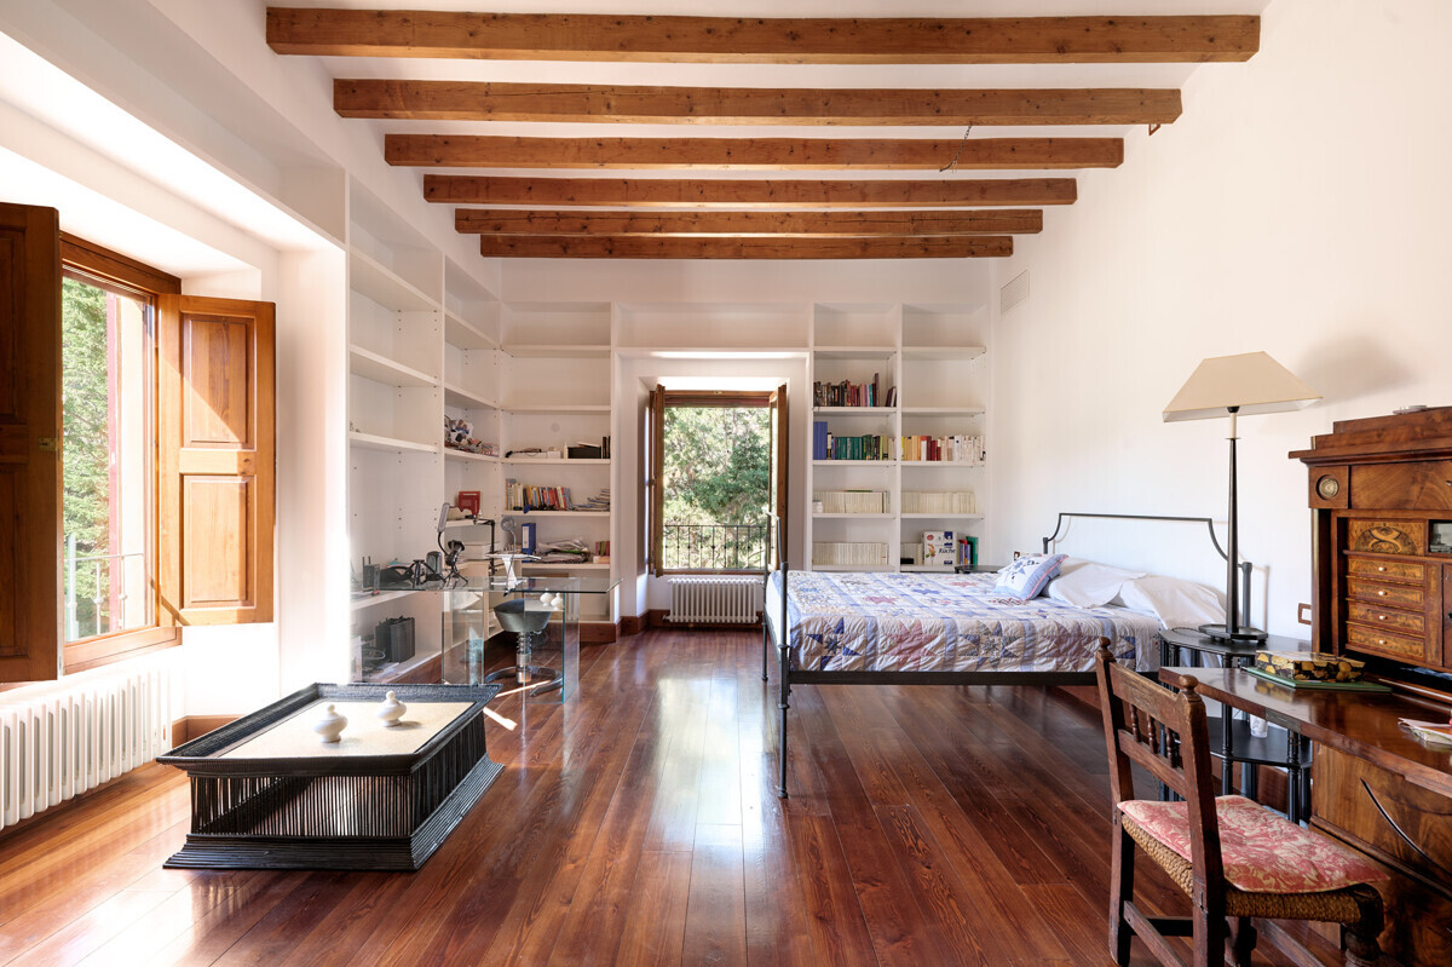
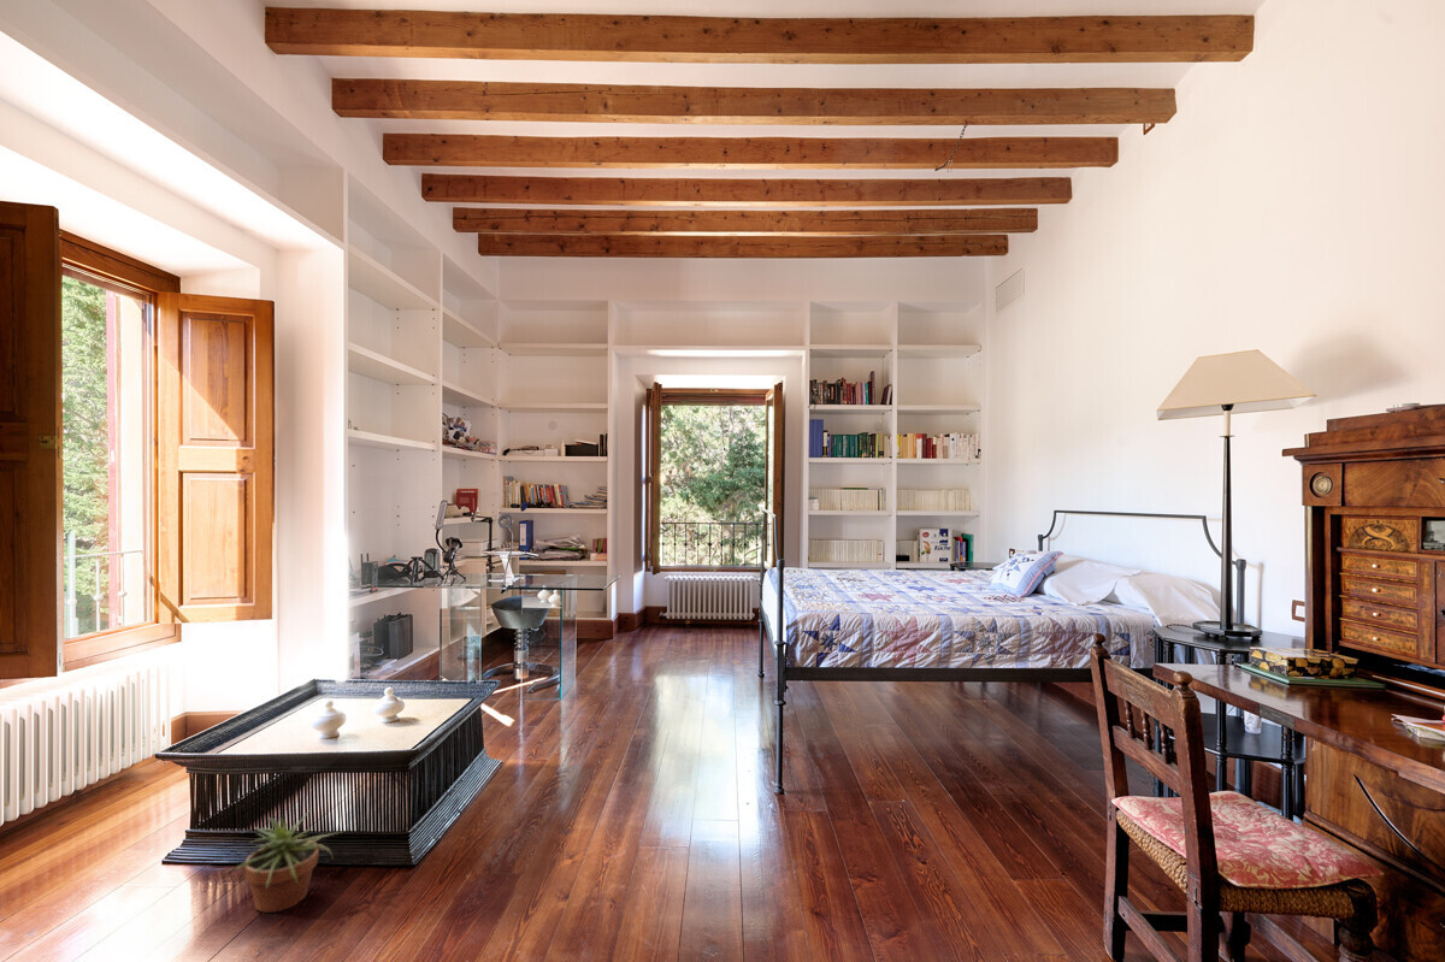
+ potted plant [220,807,342,914]
